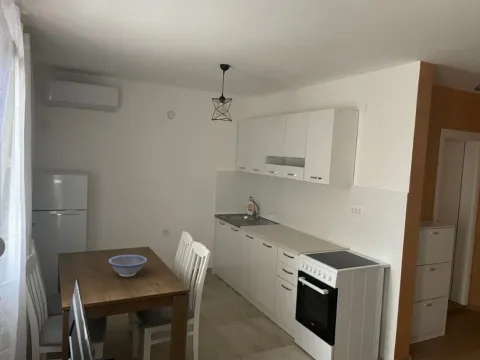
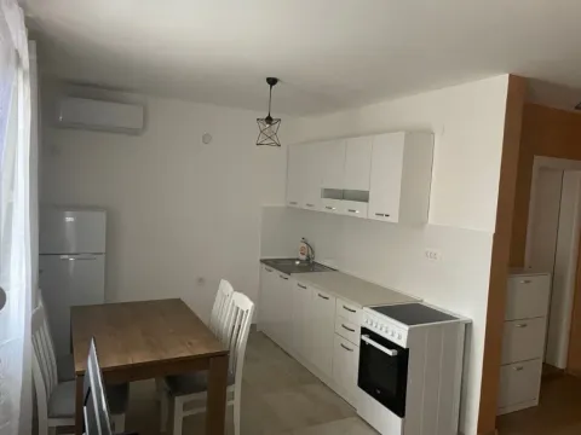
- decorative bowl [107,254,148,278]
